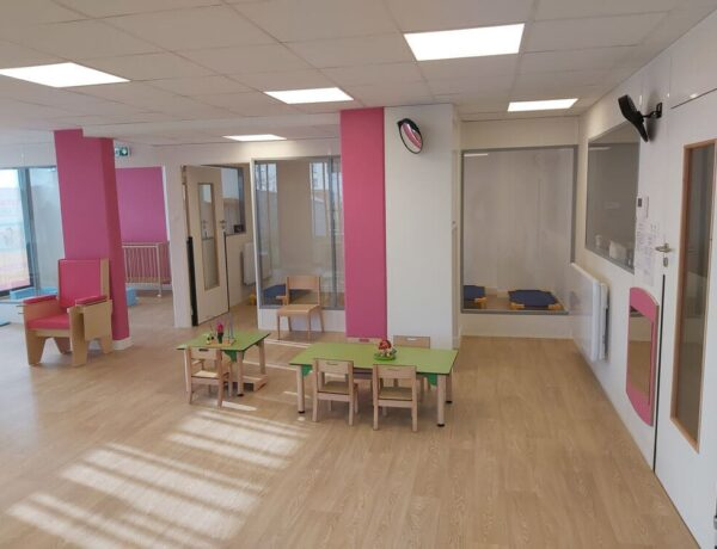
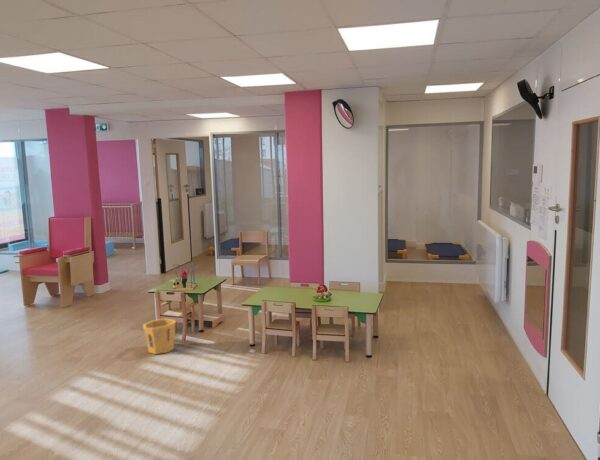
+ bucket [142,318,176,355]
